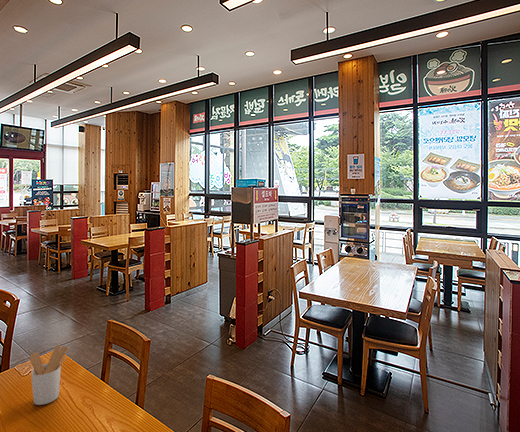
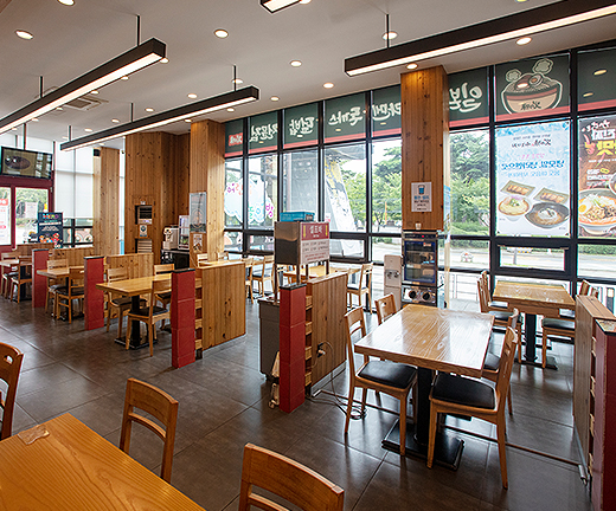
- utensil holder [29,344,70,406]
